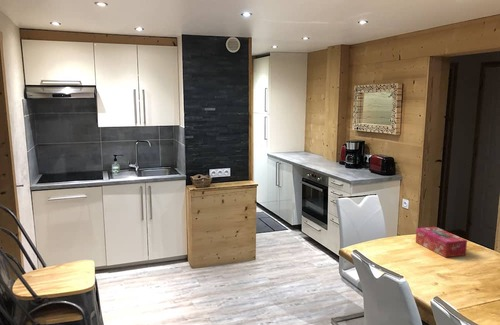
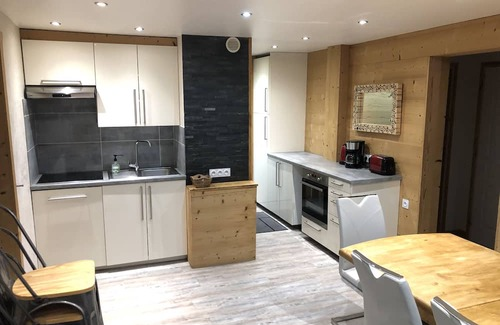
- tissue box [415,226,468,258]
